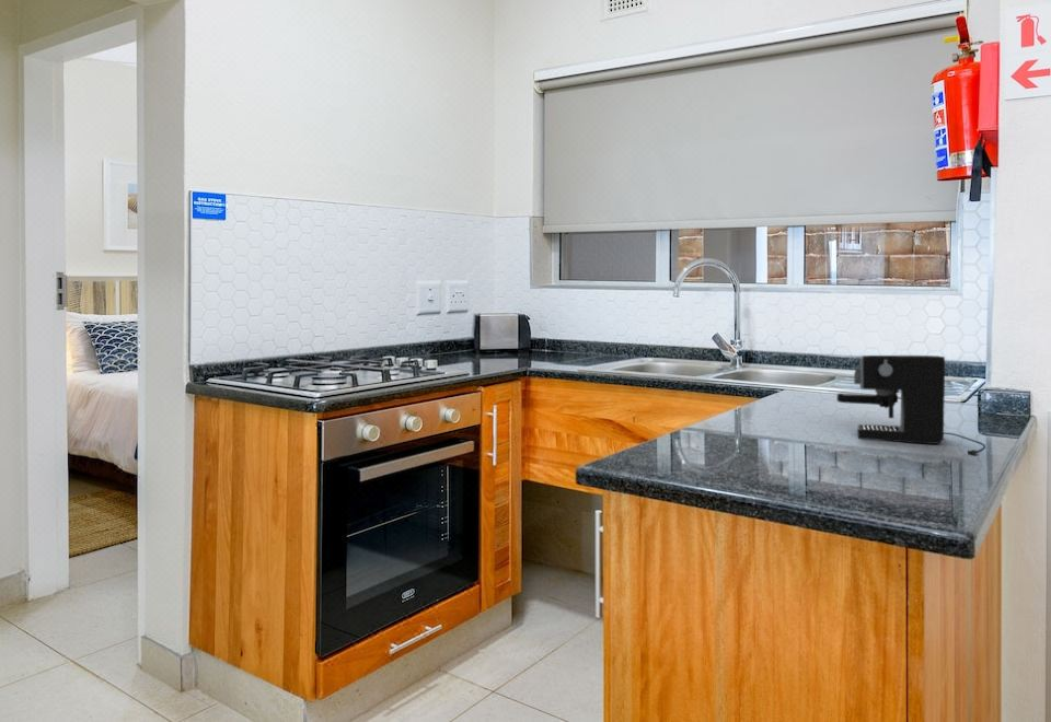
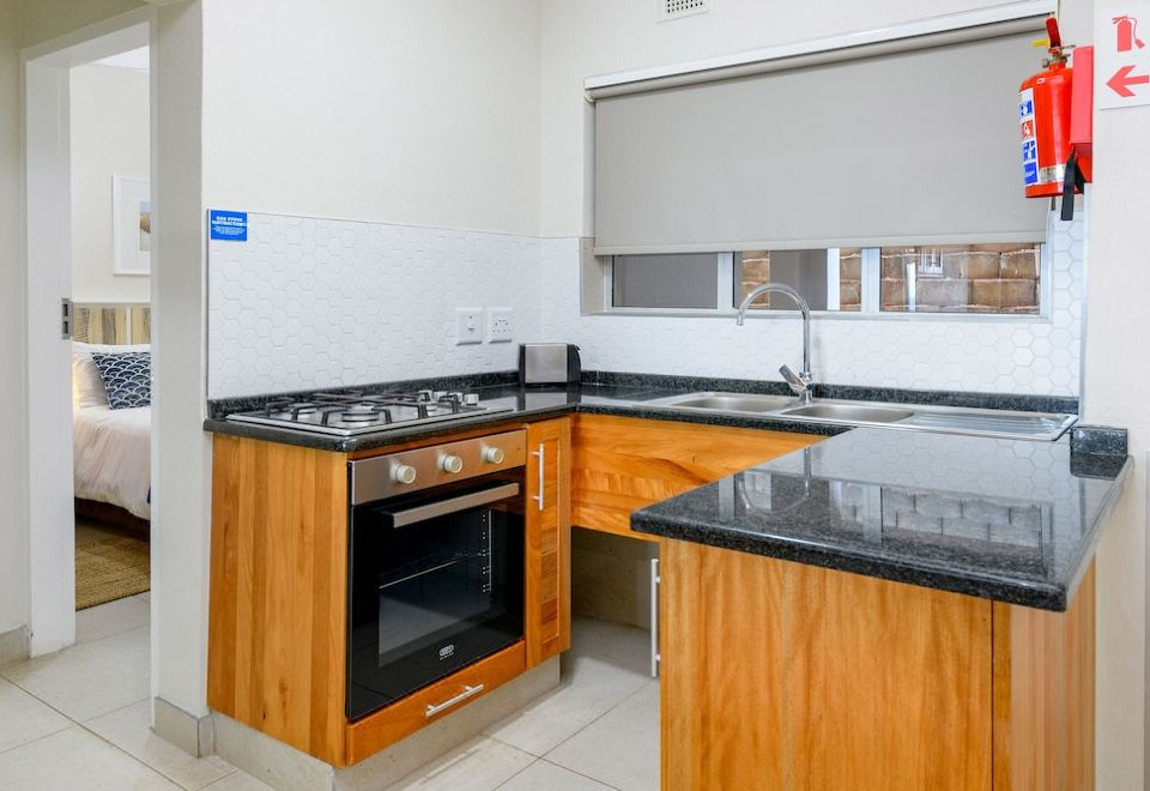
- coffee maker [835,354,986,457]
